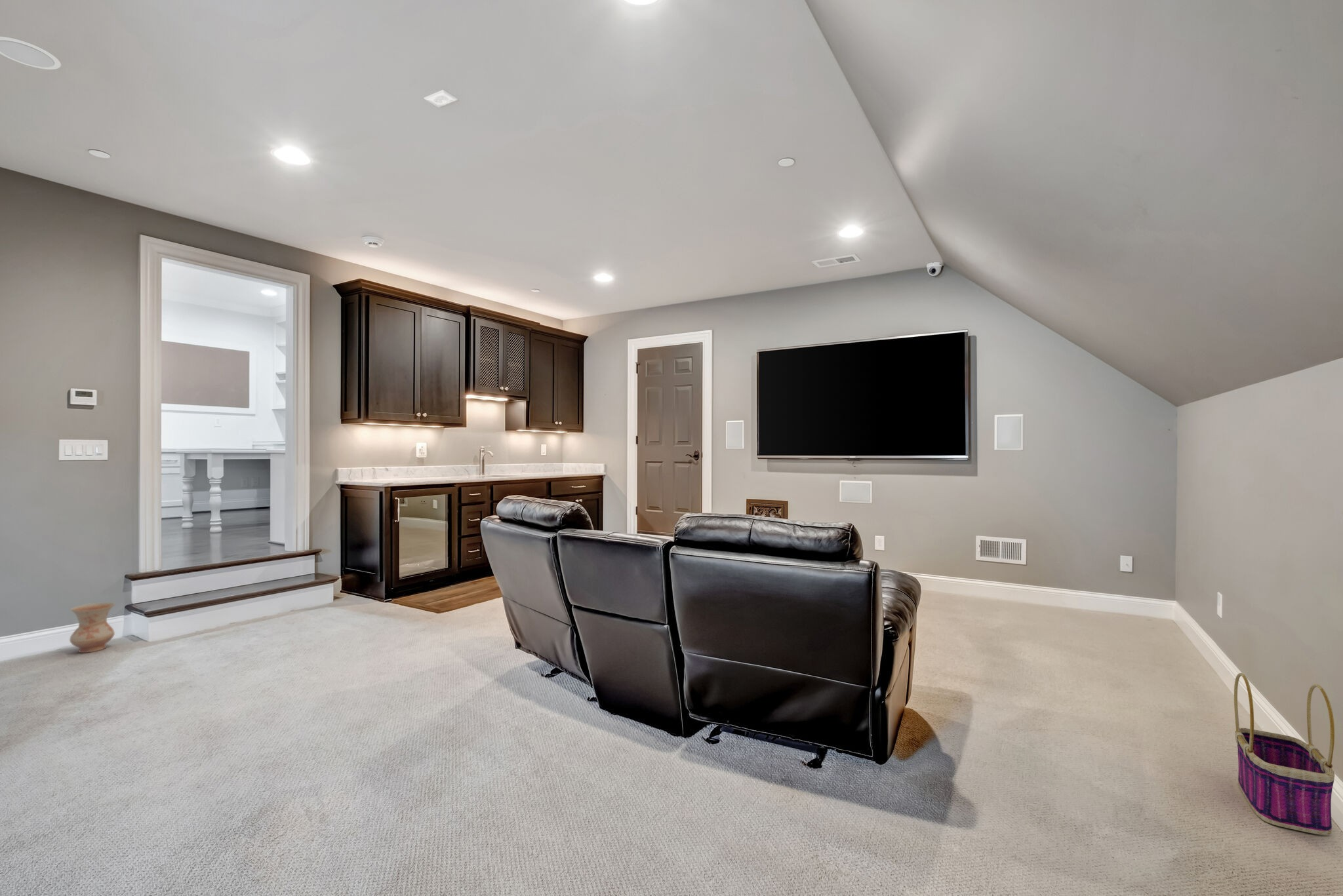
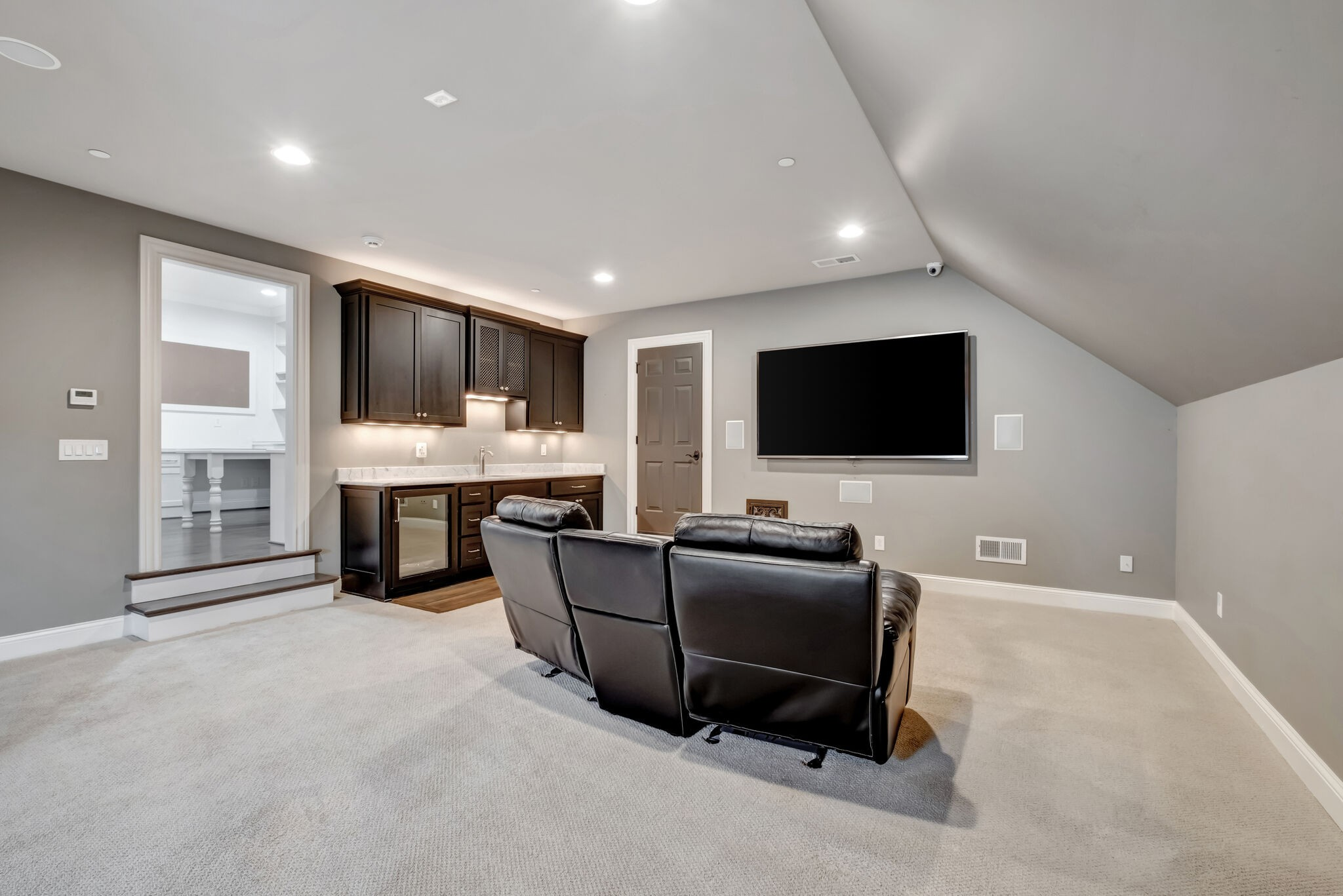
- basket [1233,672,1335,836]
- ceramic jug [69,602,115,653]
